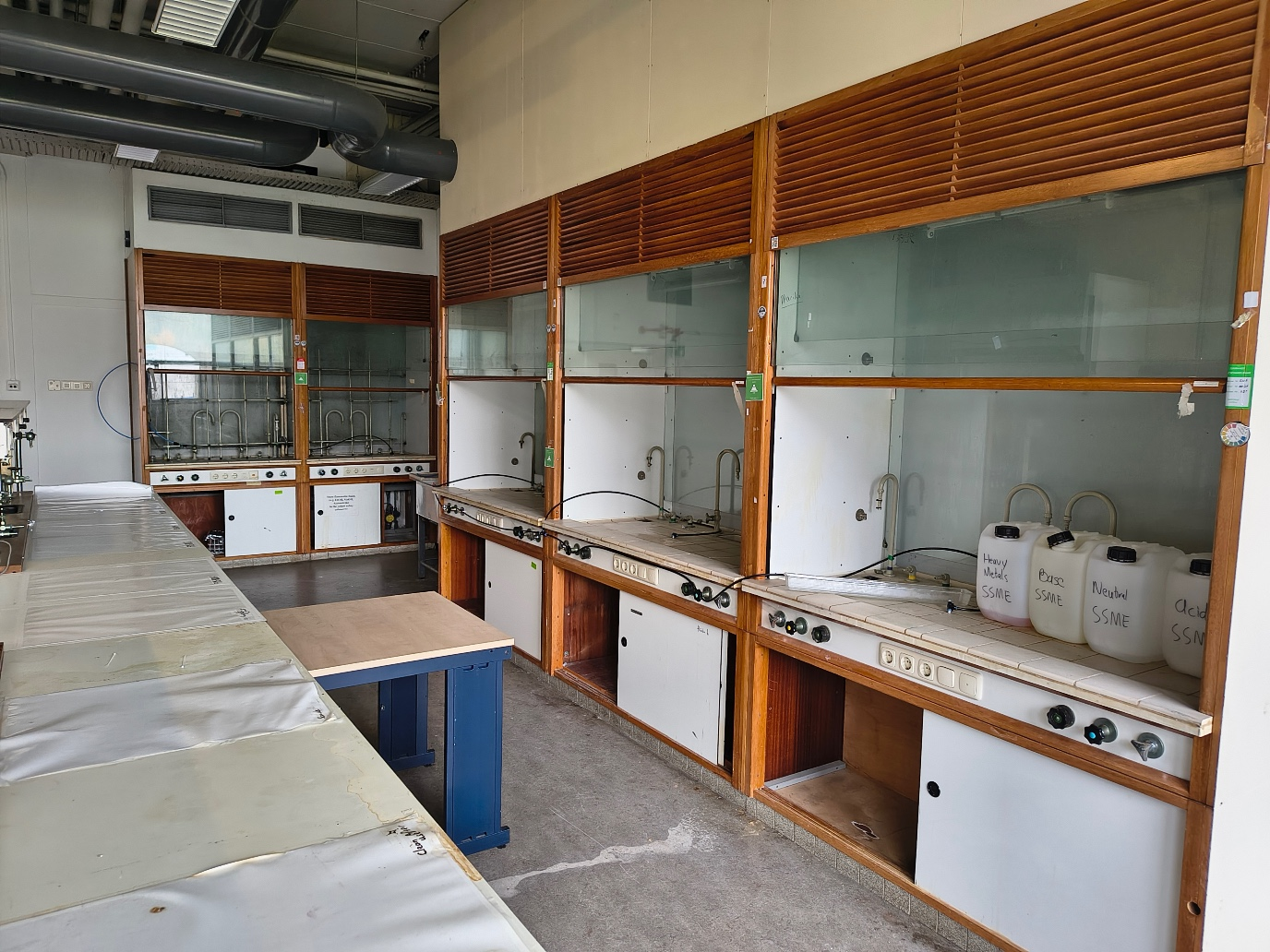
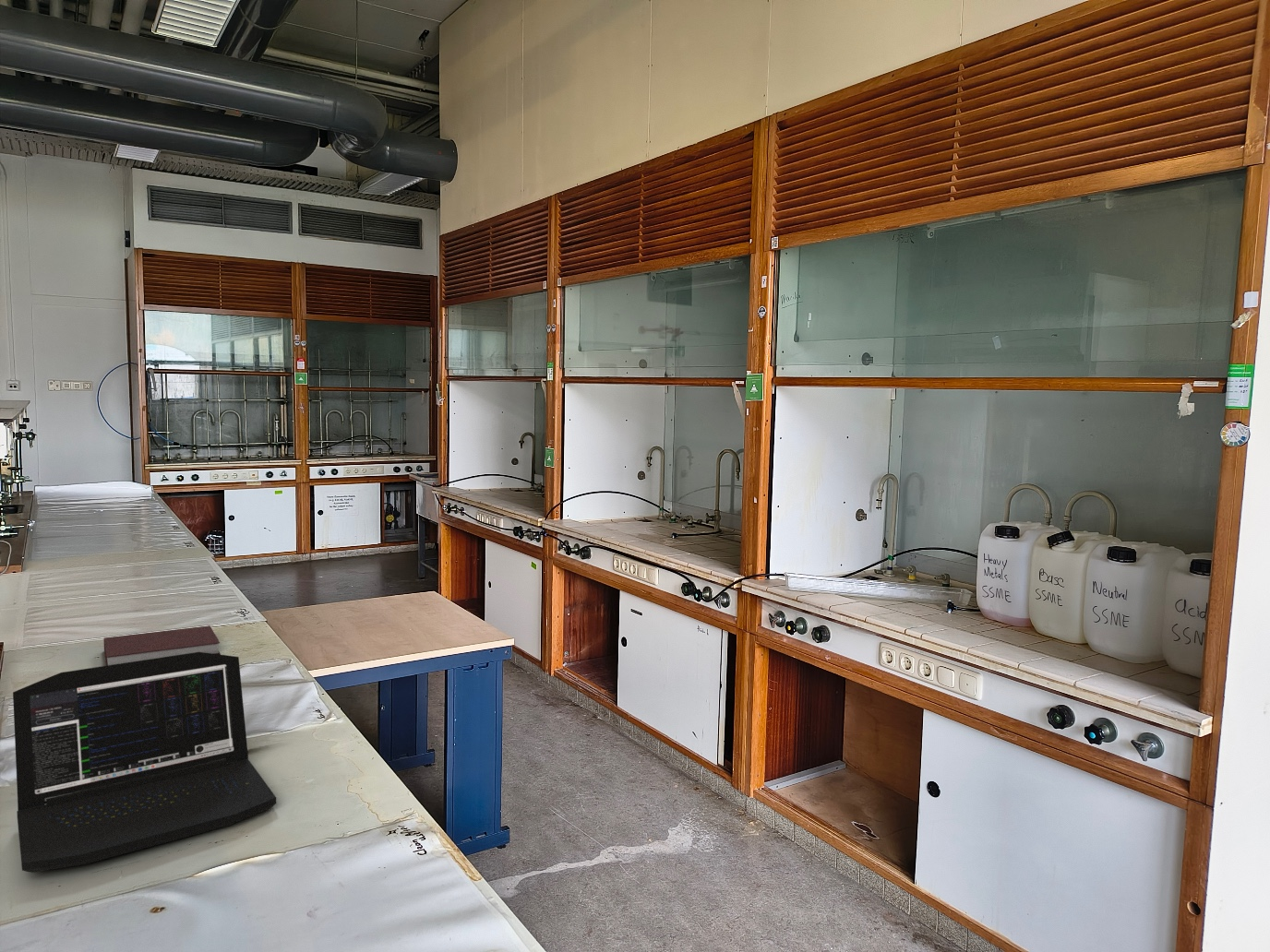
+ notebook [103,625,221,666]
+ laptop [12,652,277,874]
